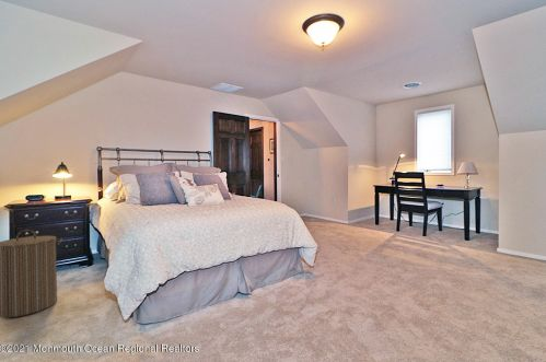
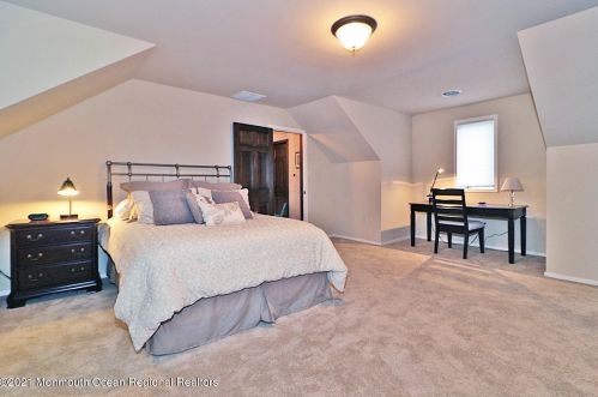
- laundry hamper [0,229,63,318]
